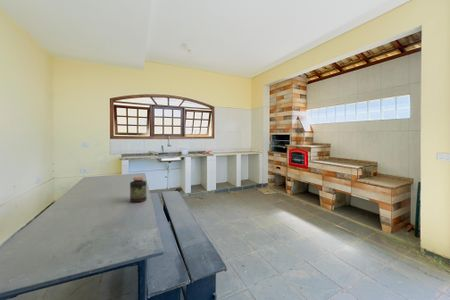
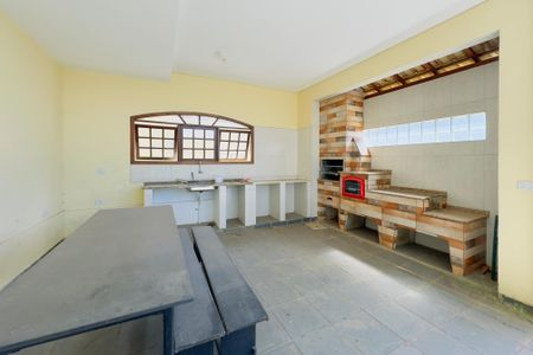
- jar [129,176,147,203]
